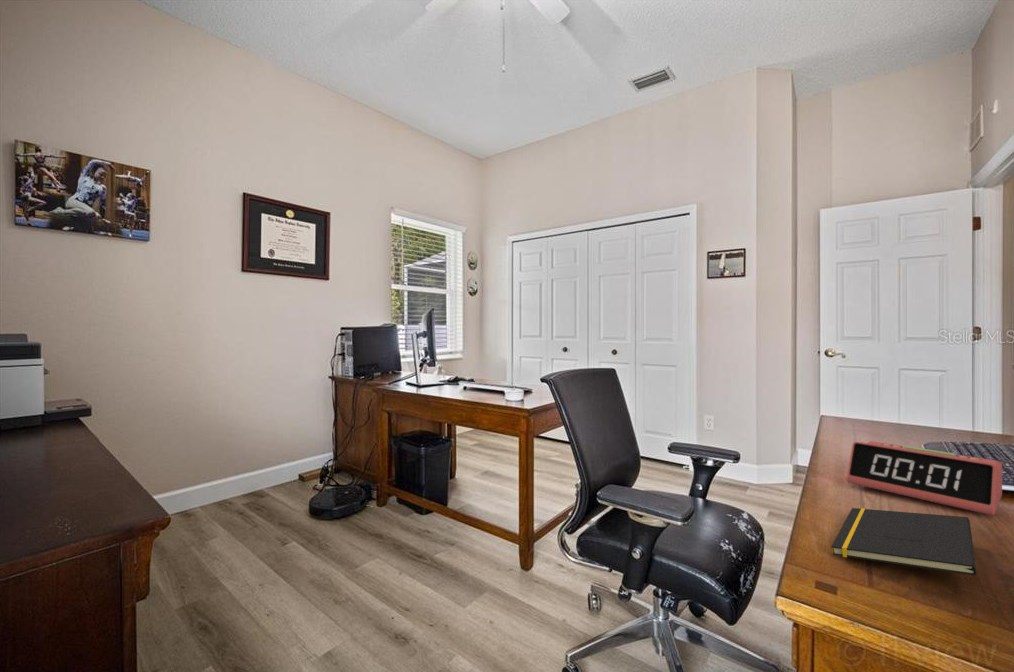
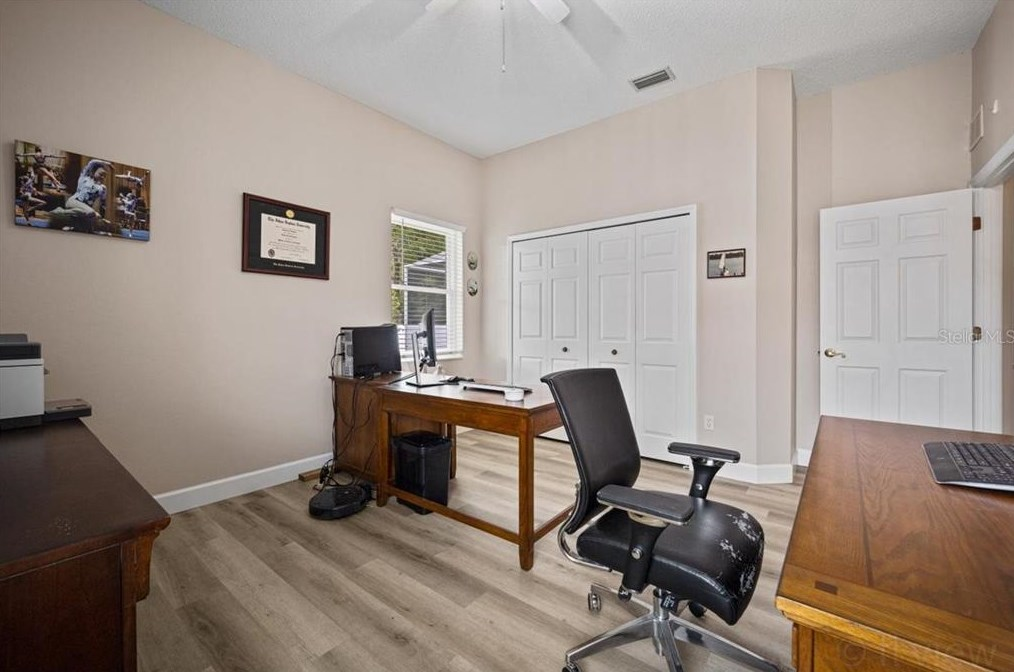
- notepad [830,507,978,577]
- alarm clock [846,440,1003,516]
